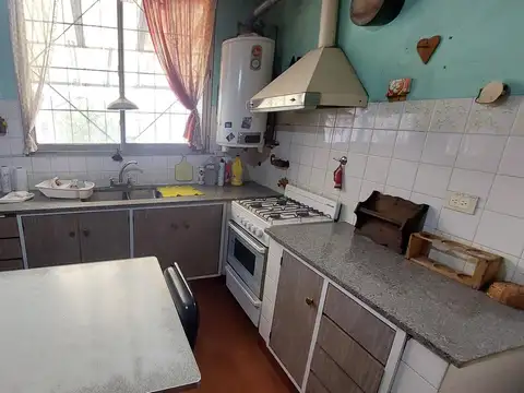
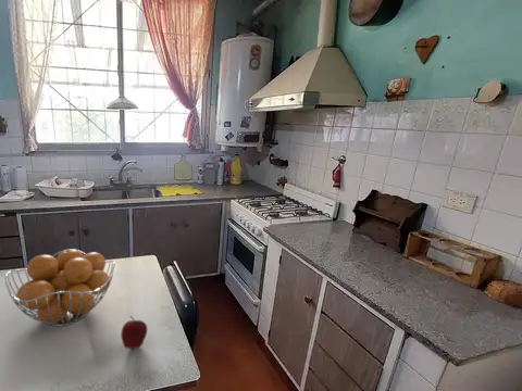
+ fruit basket [4,248,116,327]
+ apple [120,315,148,351]
